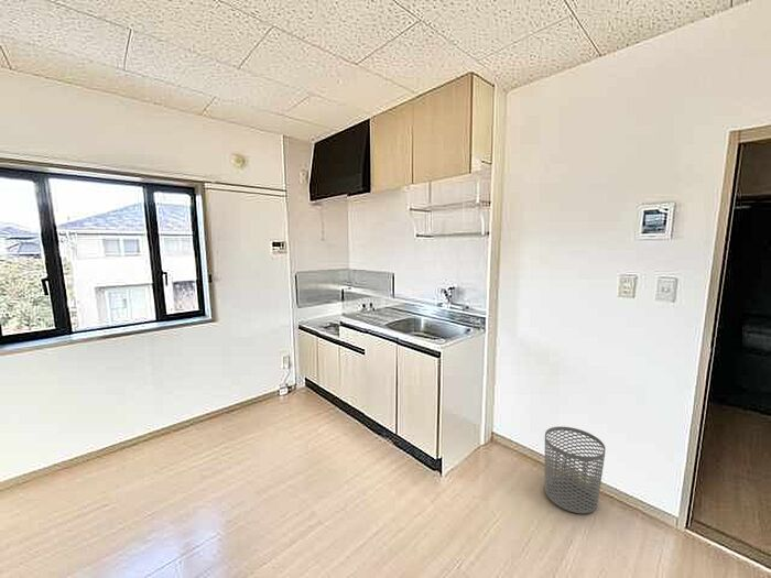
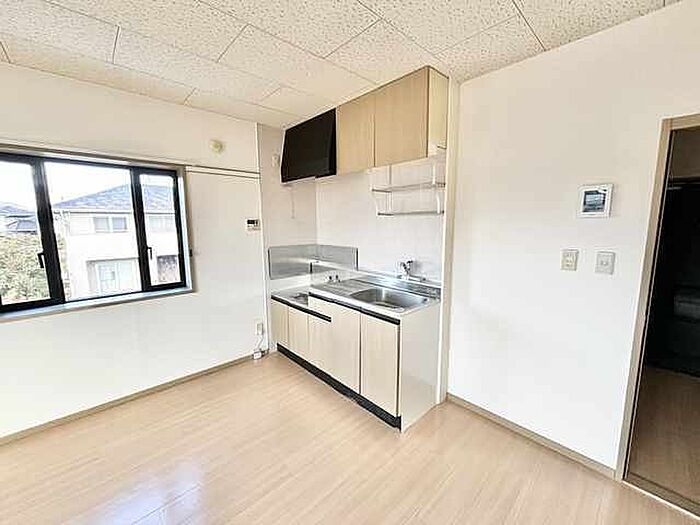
- waste bin [543,426,607,514]
